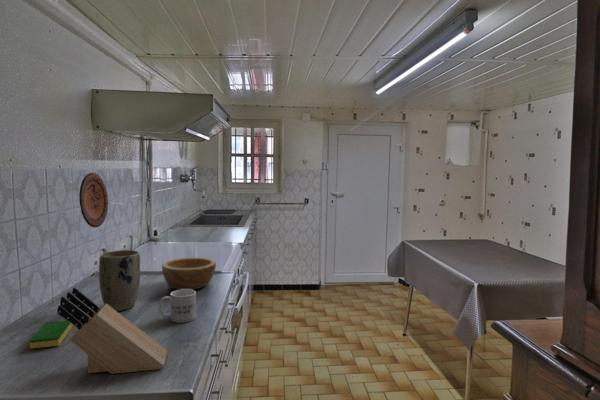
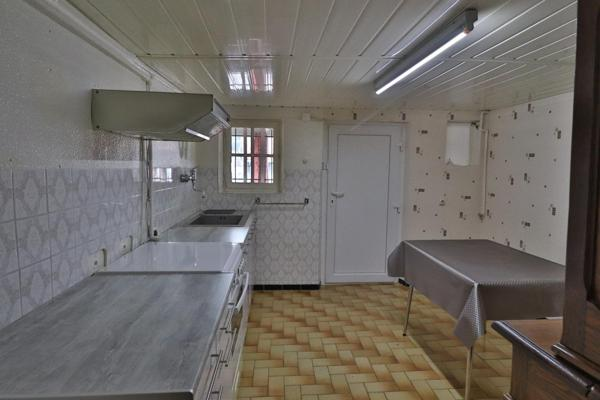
- decorative plate [78,172,109,228]
- mug [158,289,197,324]
- plant pot [98,249,141,312]
- knife block [56,286,169,375]
- bowl [161,256,217,290]
- dish sponge [29,319,73,350]
